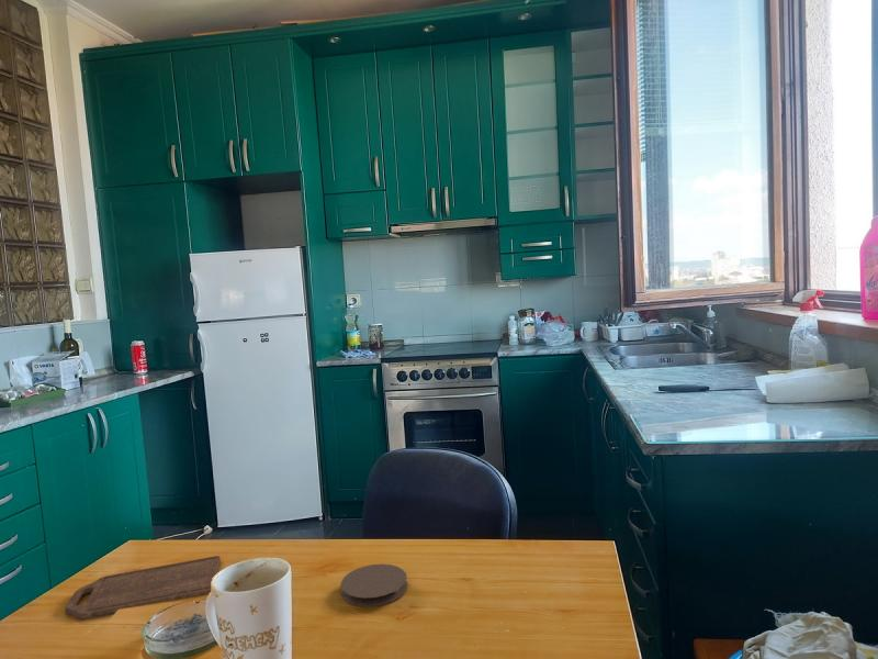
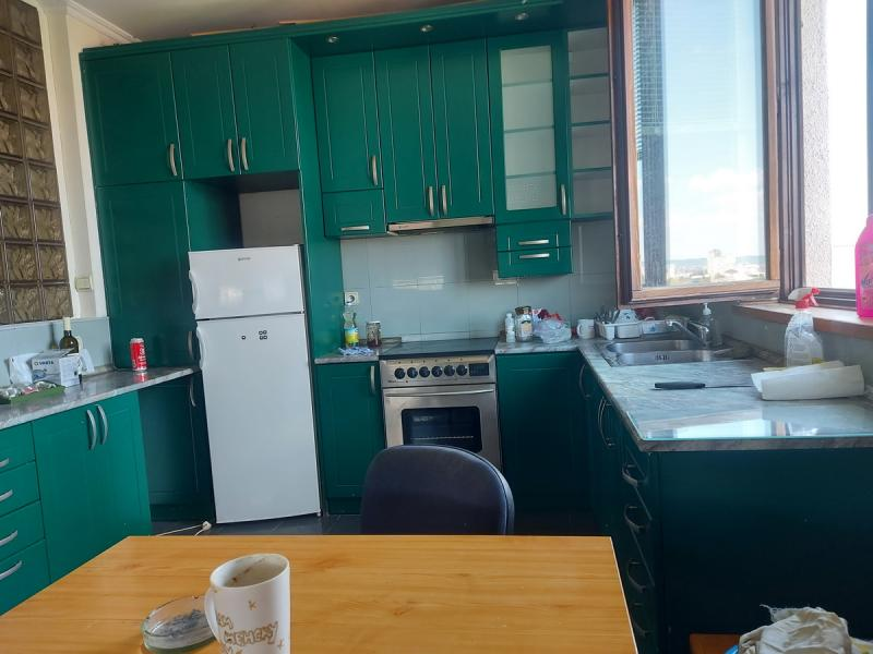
- cutting board [64,555,222,621]
- coaster [340,562,408,608]
